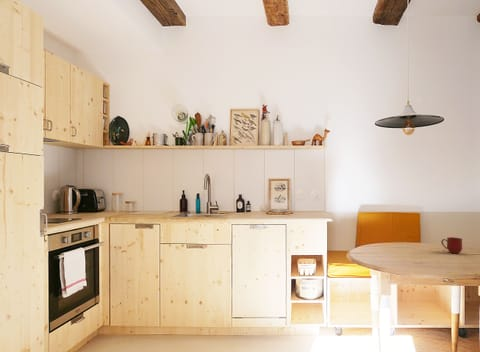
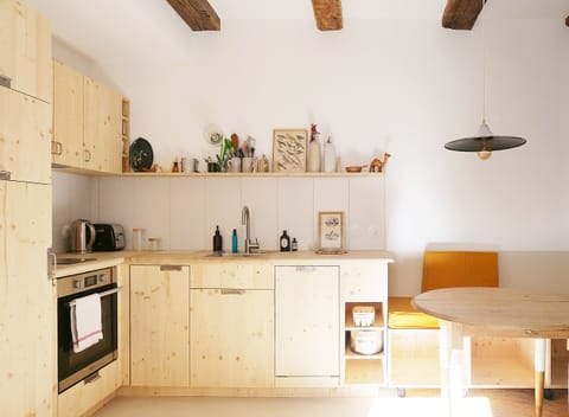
- mug [440,236,463,254]
